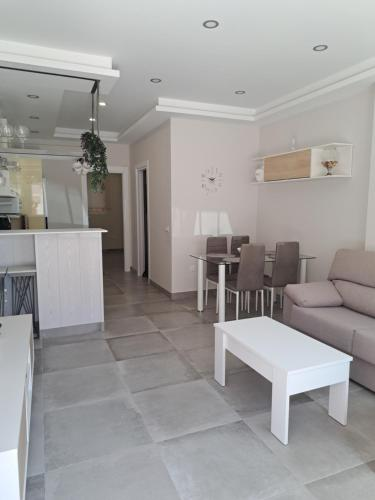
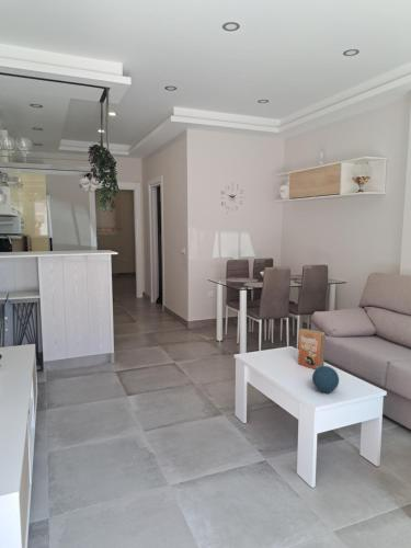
+ paperback book [297,328,327,370]
+ decorative orb [311,365,340,393]
